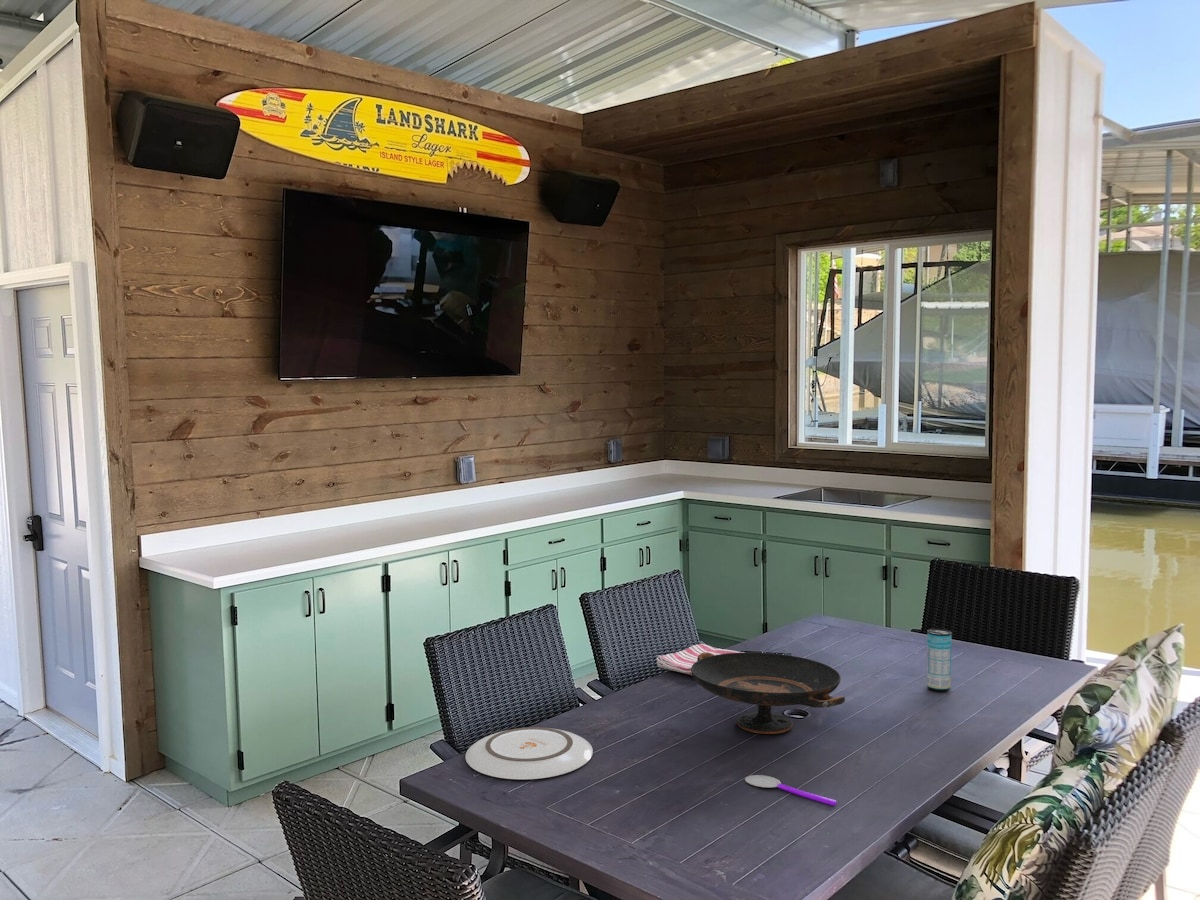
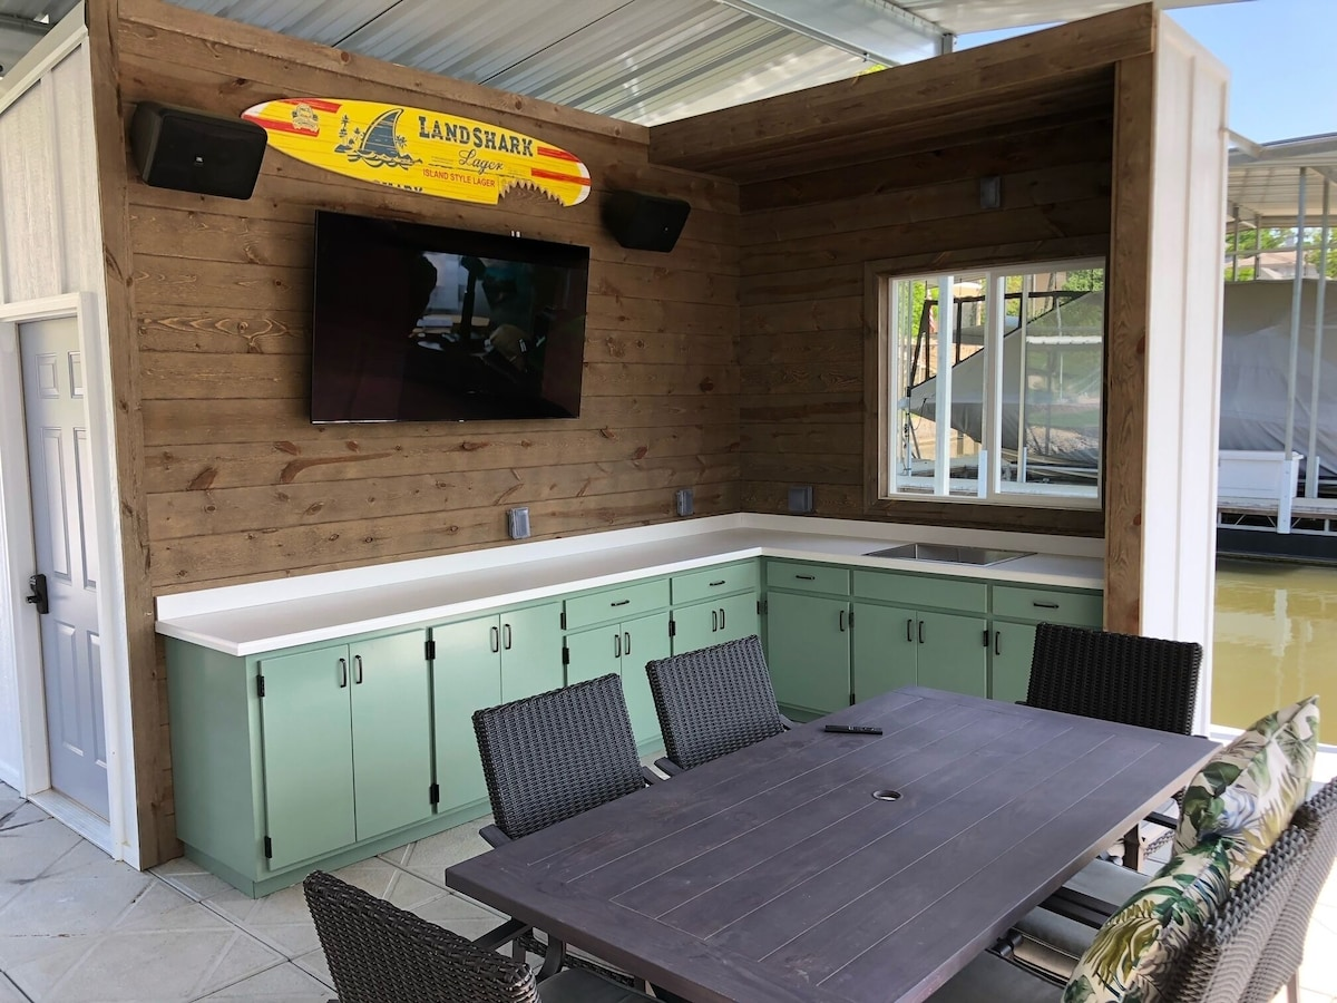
- dish towel [656,643,746,676]
- plate [464,726,594,781]
- spoon [744,774,837,806]
- beverage can [925,628,953,692]
- decorative bowl [691,652,846,735]
